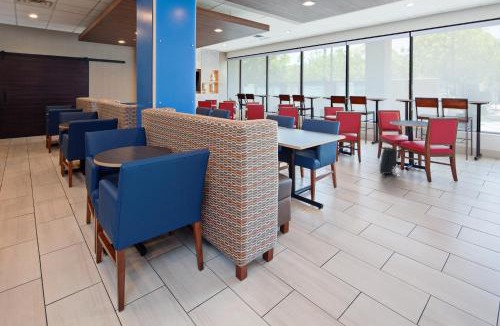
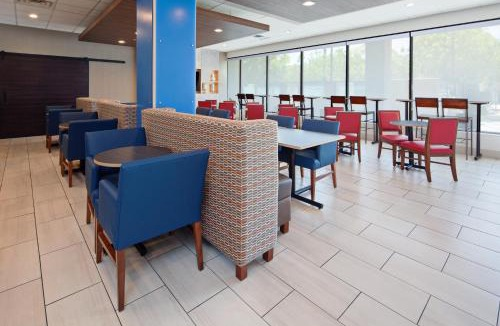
- backpack [379,146,400,176]
